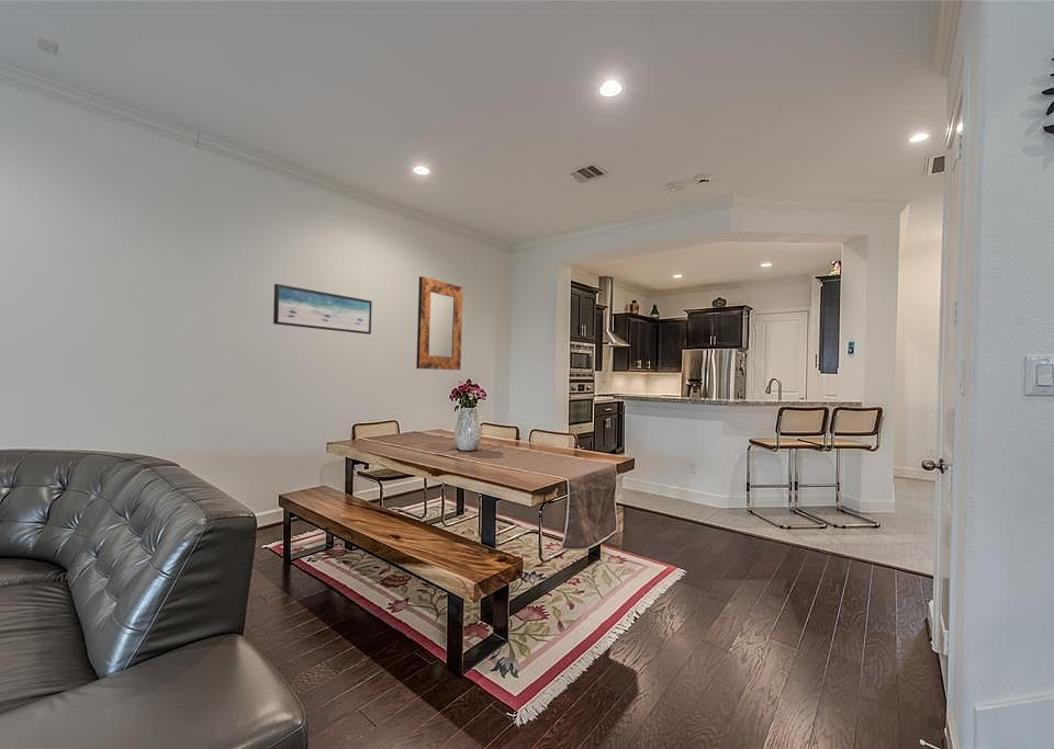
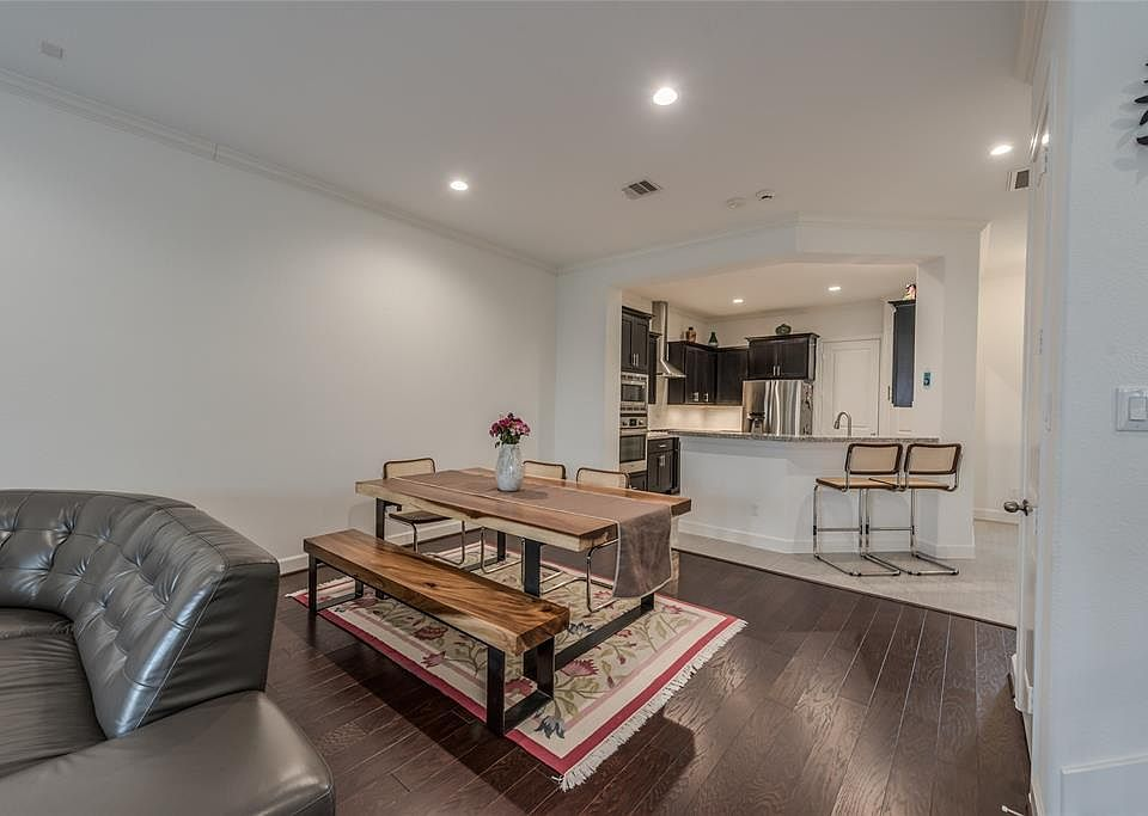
- wall art [272,283,373,336]
- home mirror [415,275,463,371]
